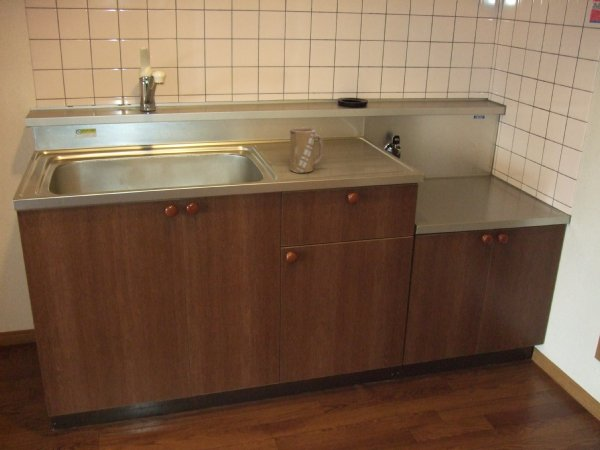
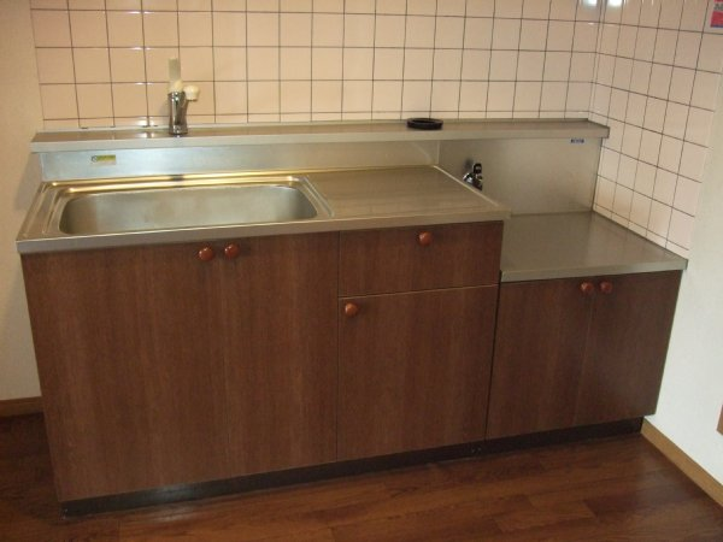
- mug [289,127,325,174]
